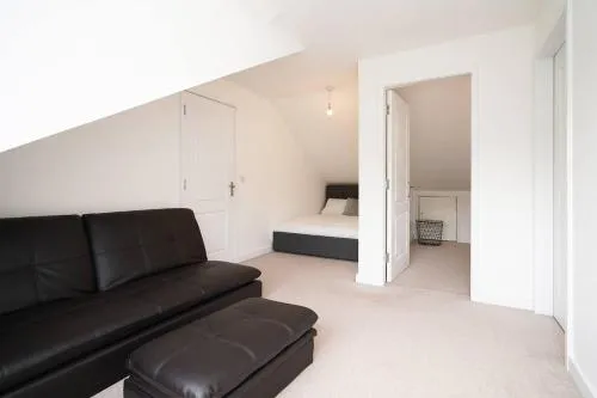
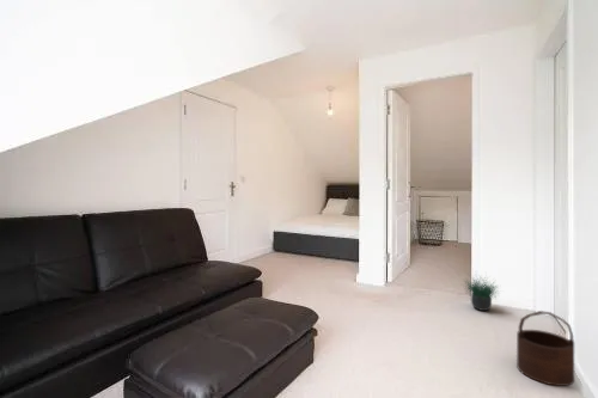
+ potted plant [460,271,504,312]
+ wooden bucket [515,310,575,387]
